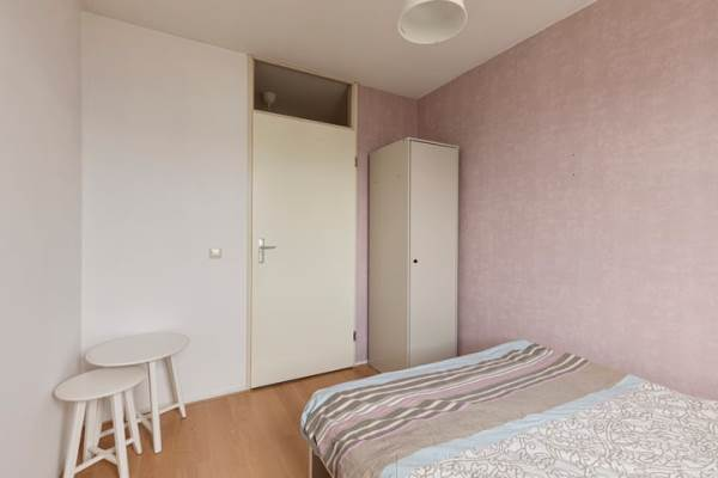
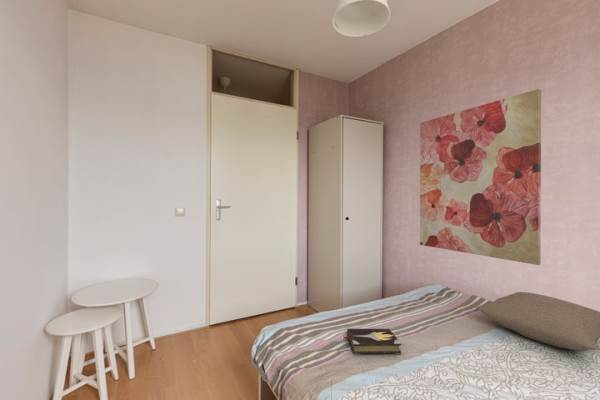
+ hardback book [344,328,402,356]
+ wall art [419,88,542,266]
+ pillow [475,291,600,352]
